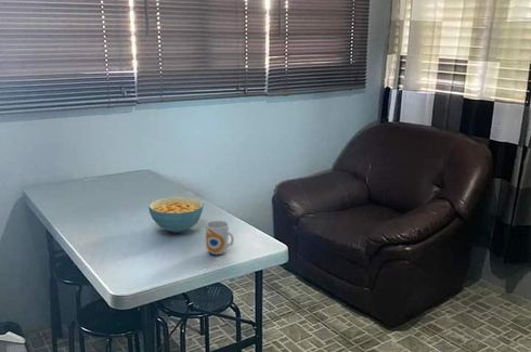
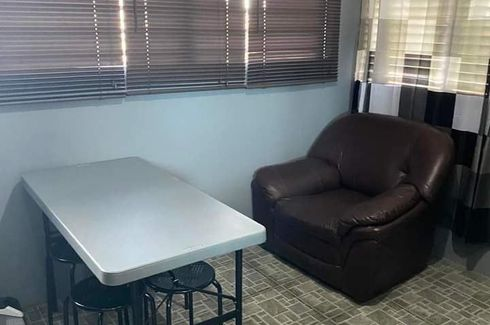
- cereal bowl [147,196,205,234]
- mug [205,220,235,256]
